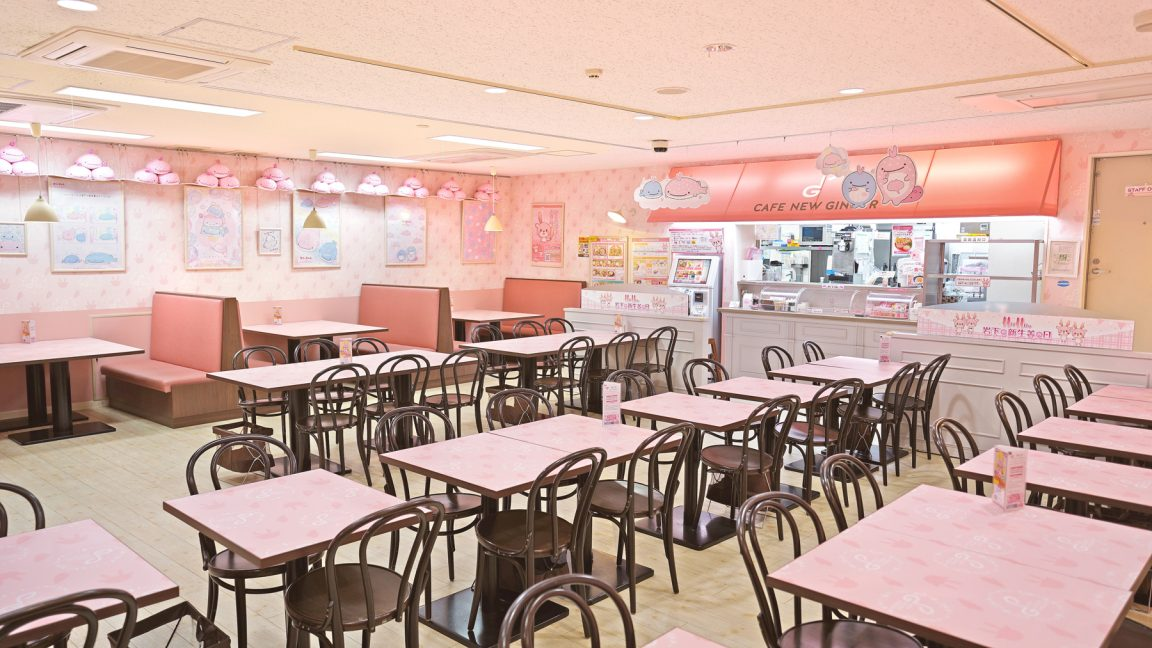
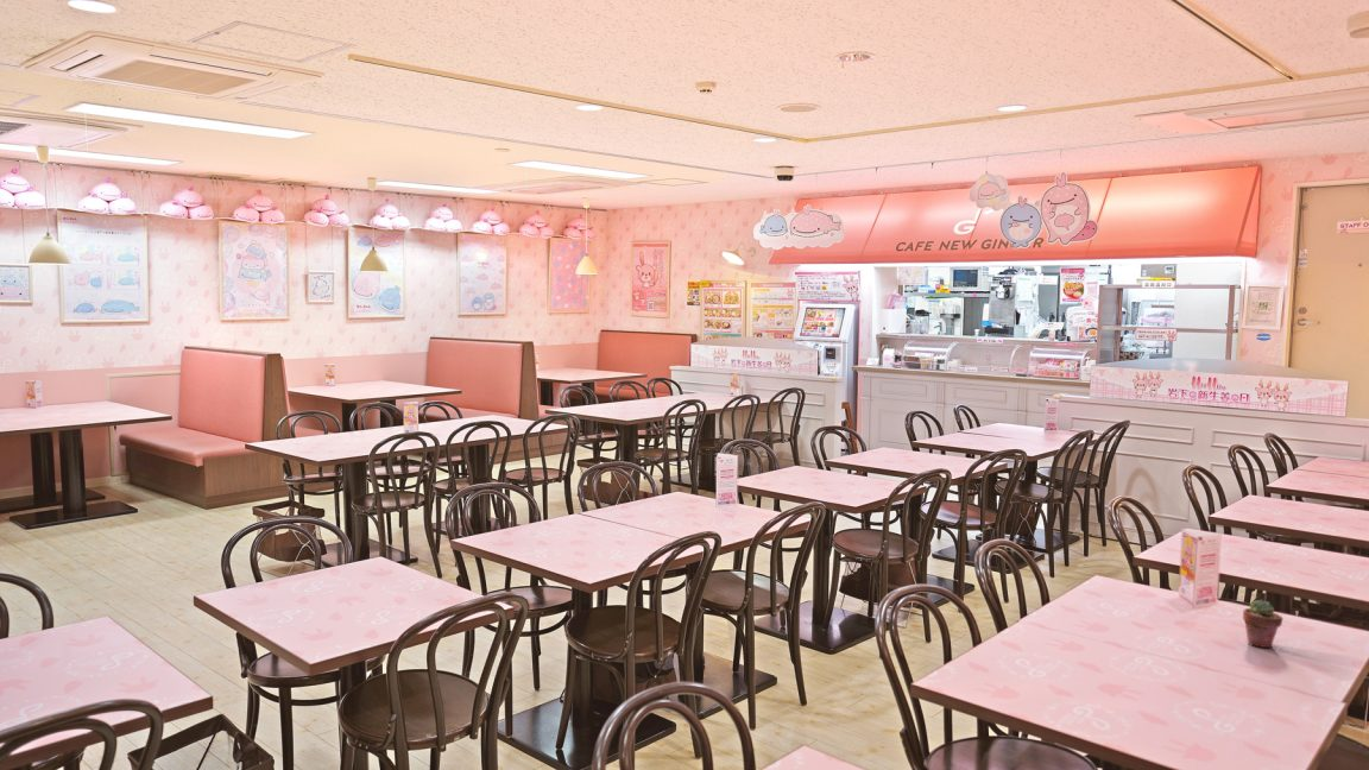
+ potted succulent [1242,598,1285,649]
